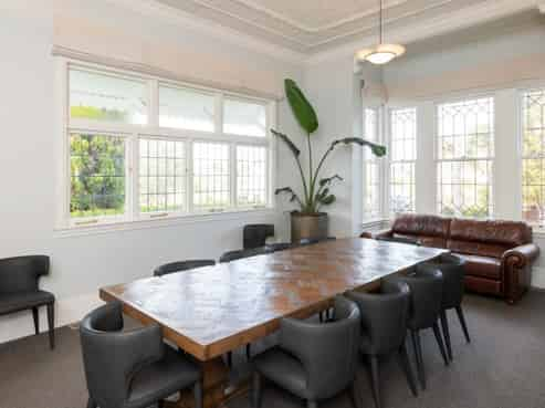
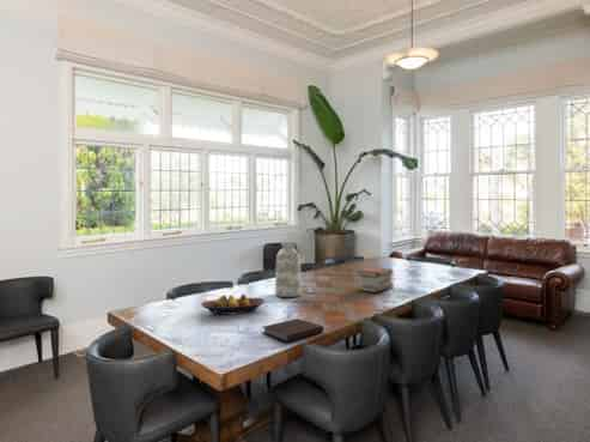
+ book stack [355,267,395,293]
+ fruit bowl [200,292,266,316]
+ notebook [261,317,324,343]
+ vase [274,241,303,298]
